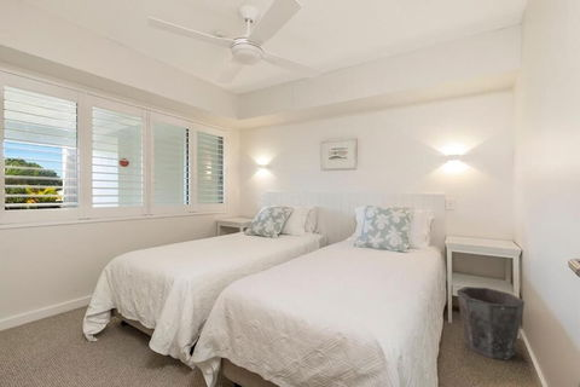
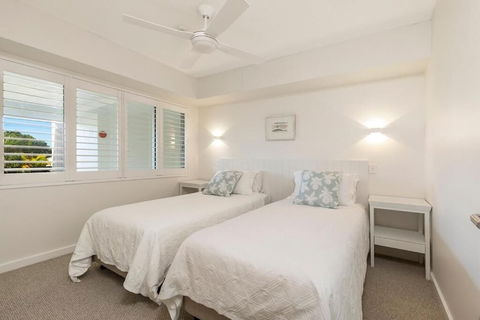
- waste bin [456,285,526,360]
